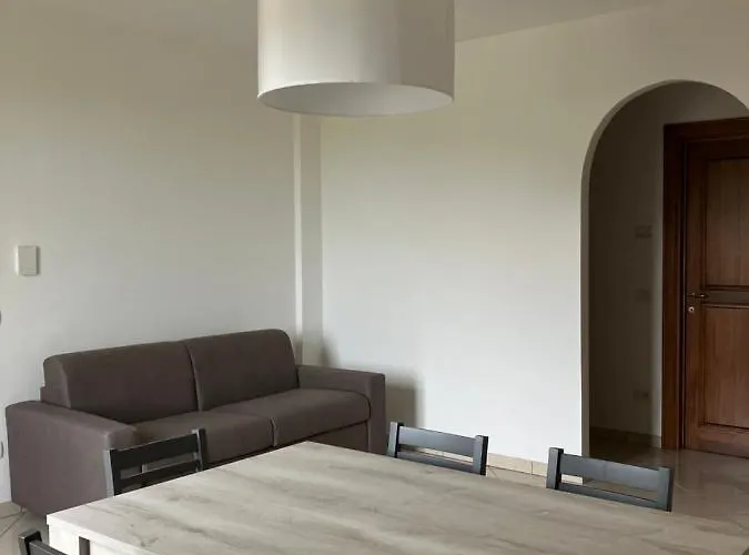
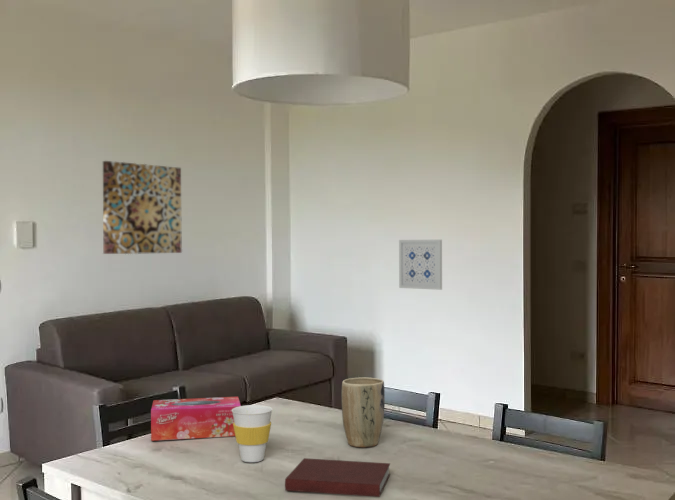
+ tissue box [150,396,242,442]
+ wall art [398,239,443,291]
+ notebook [284,457,391,498]
+ cup [232,404,274,463]
+ wall art [102,160,183,255]
+ plant pot [341,377,386,448]
